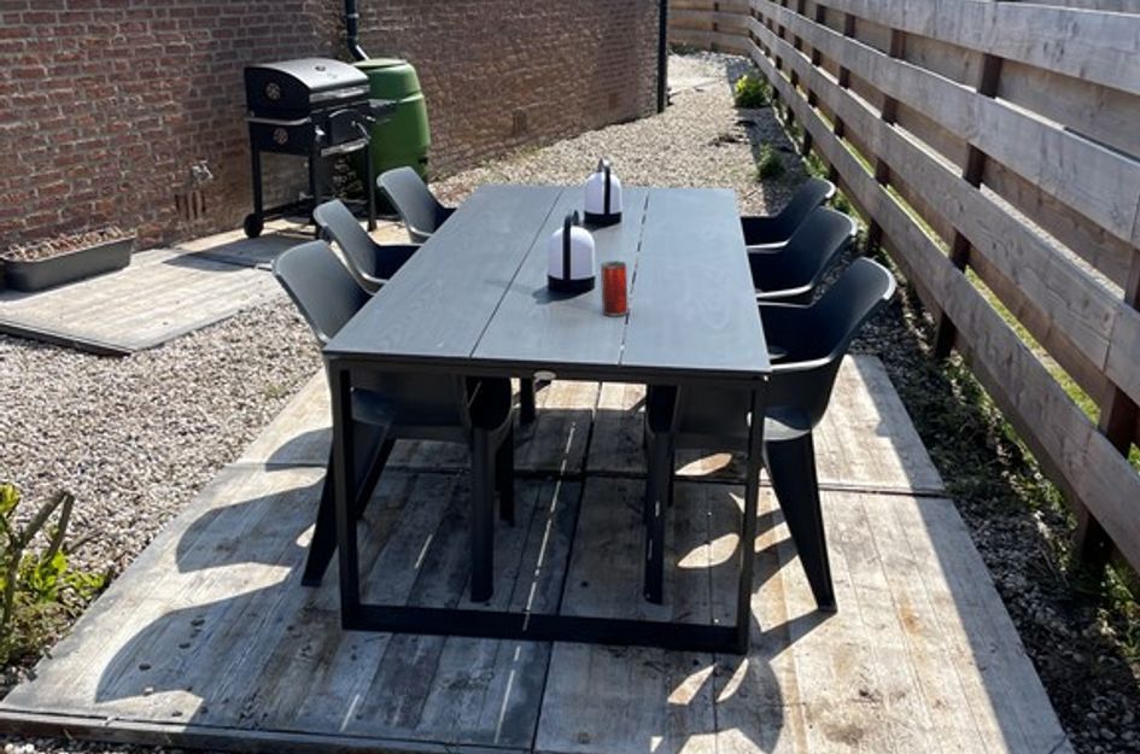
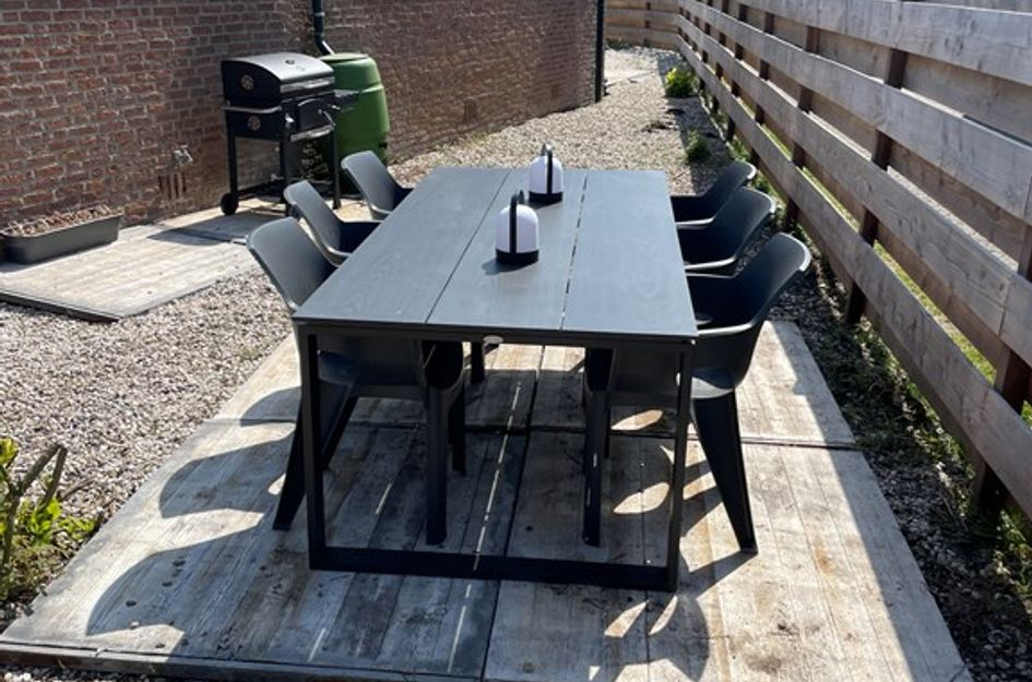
- beverage can [600,259,629,317]
